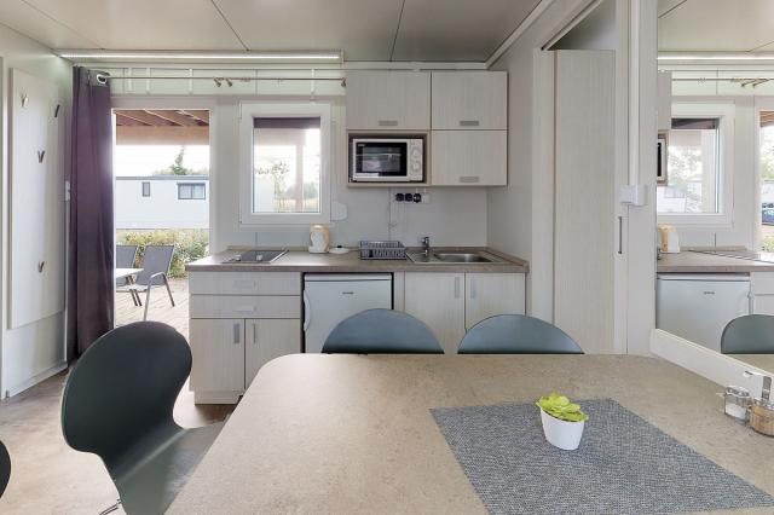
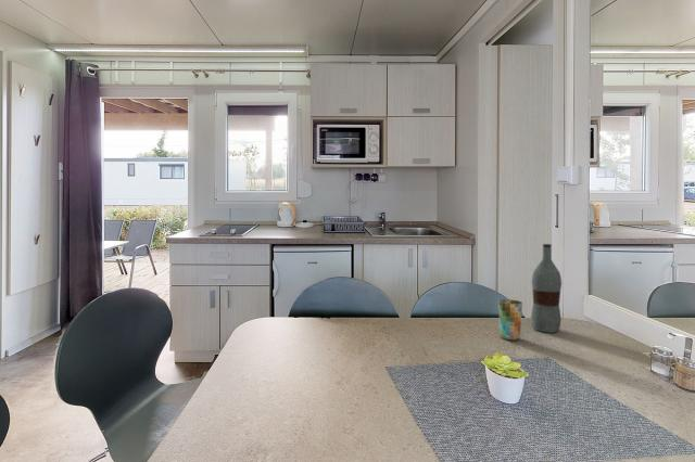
+ cup [497,298,523,342]
+ bottle [530,243,563,334]
